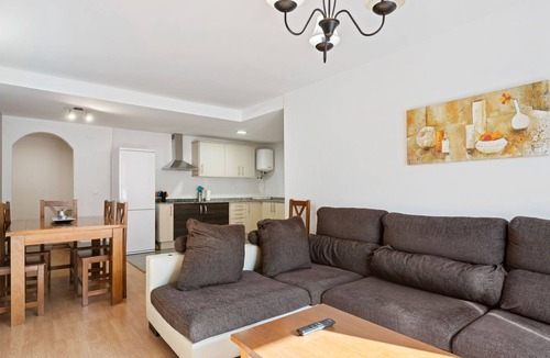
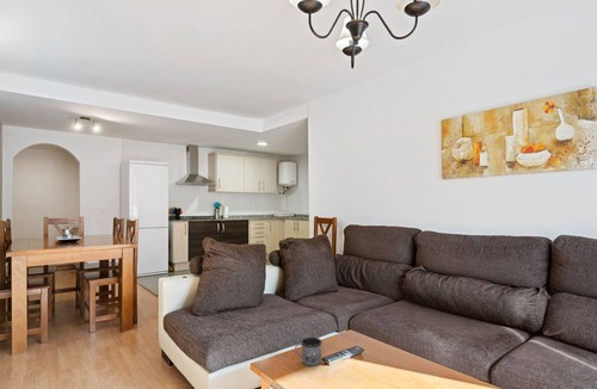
+ mug [294,336,322,368]
